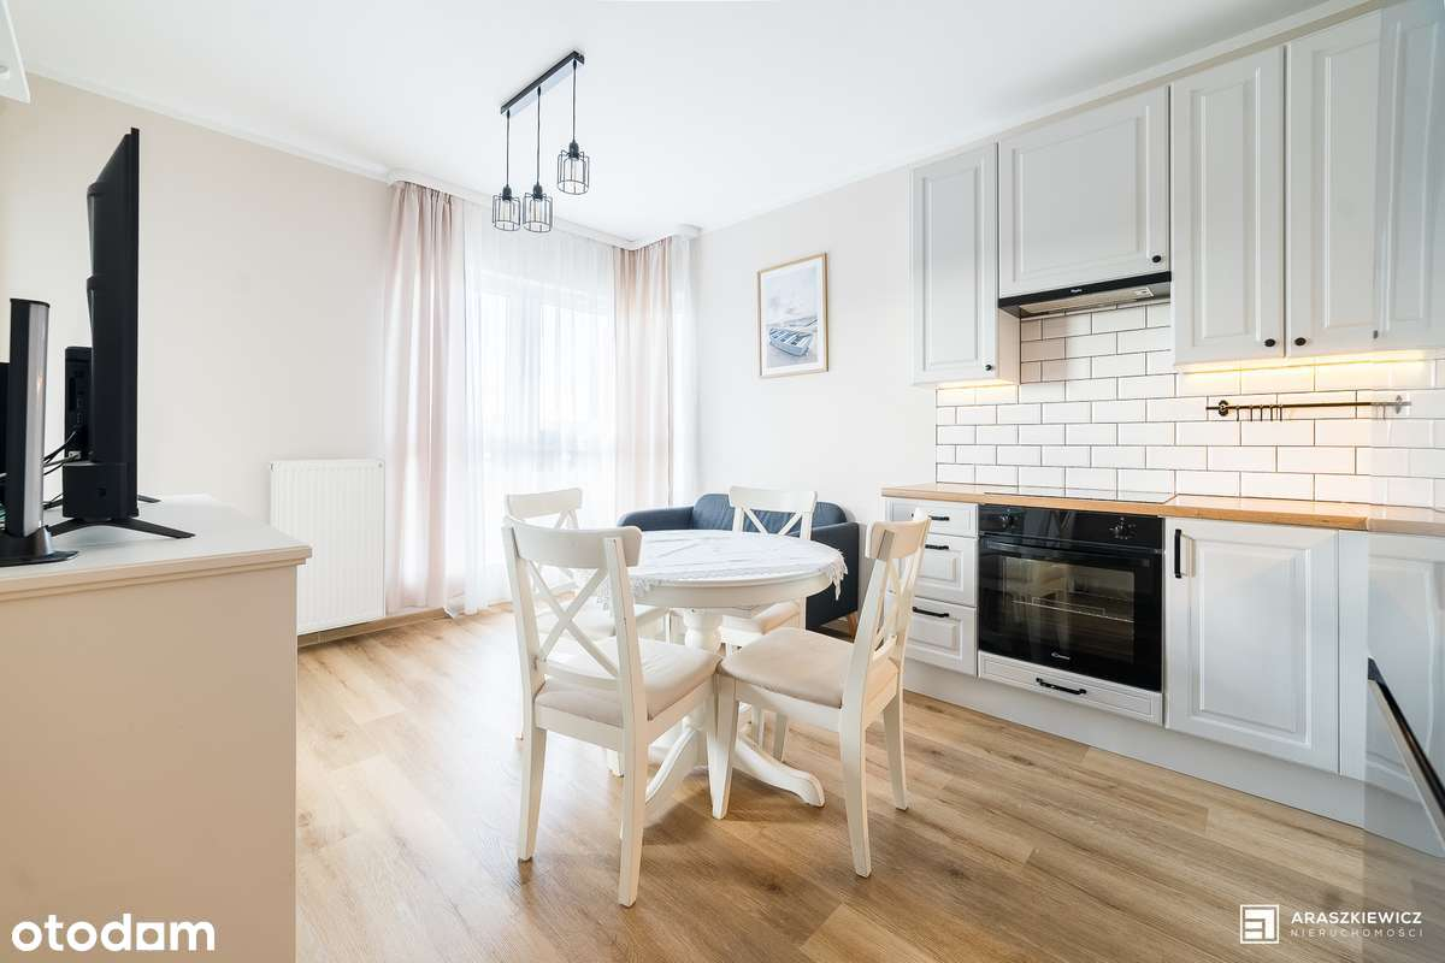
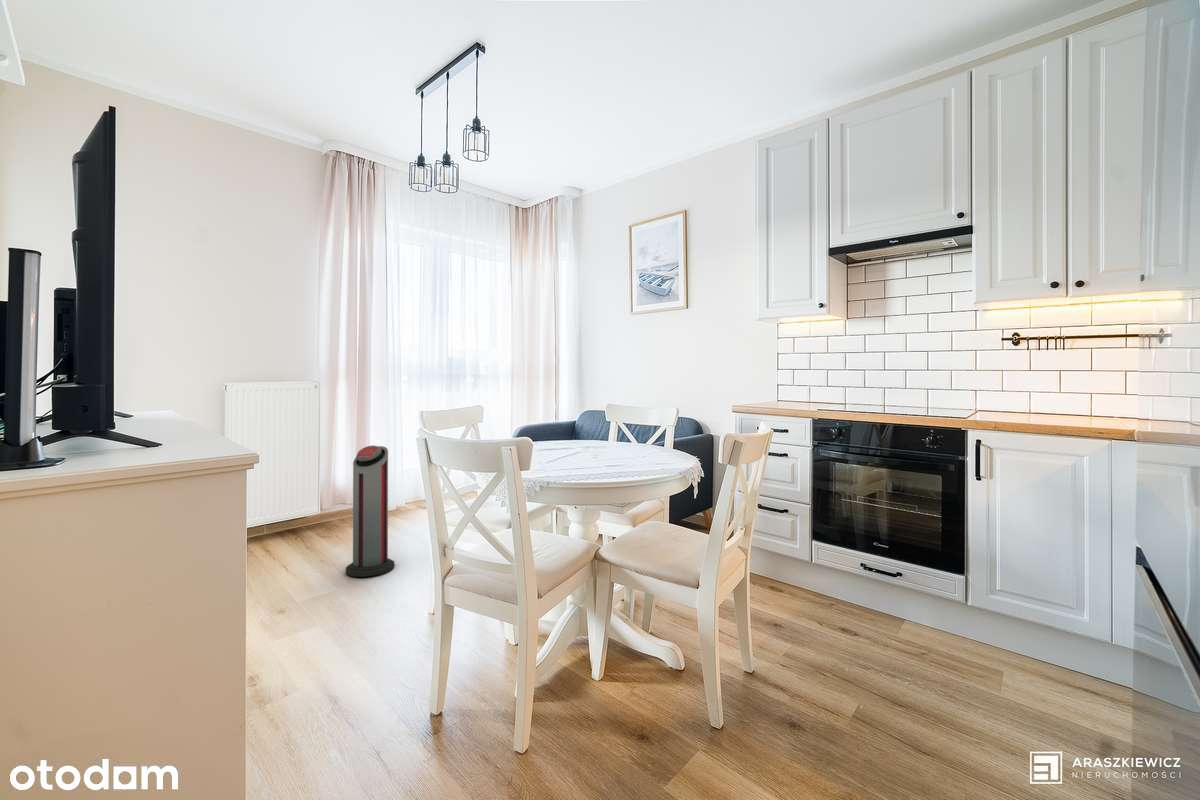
+ air purifier [345,445,395,578]
